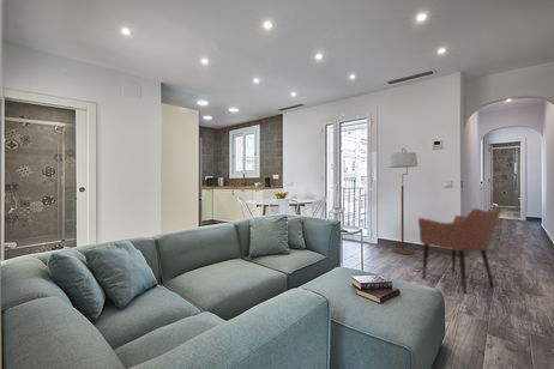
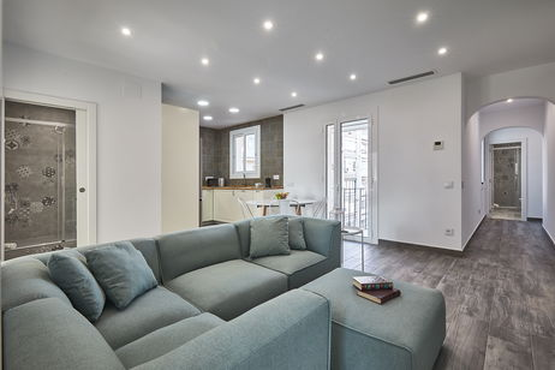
- armchair [417,206,502,295]
- floor lamp [387,147,418,255]
